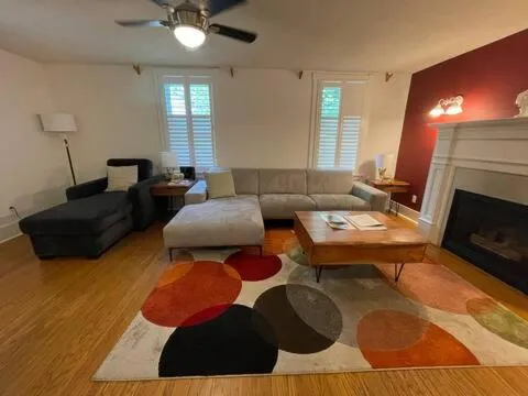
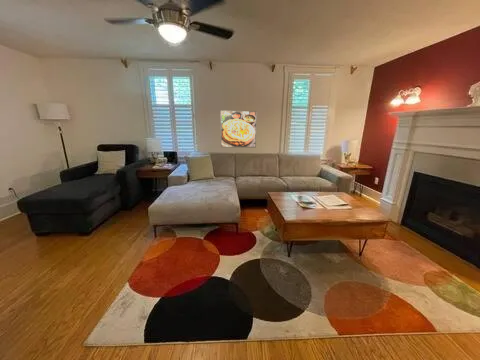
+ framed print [220,109,258,149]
